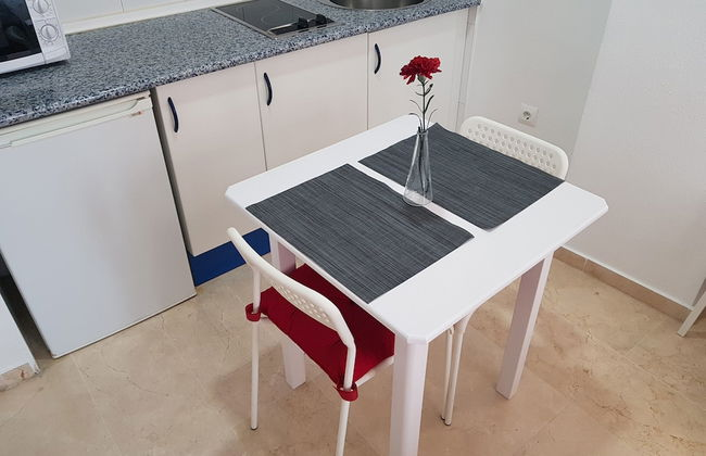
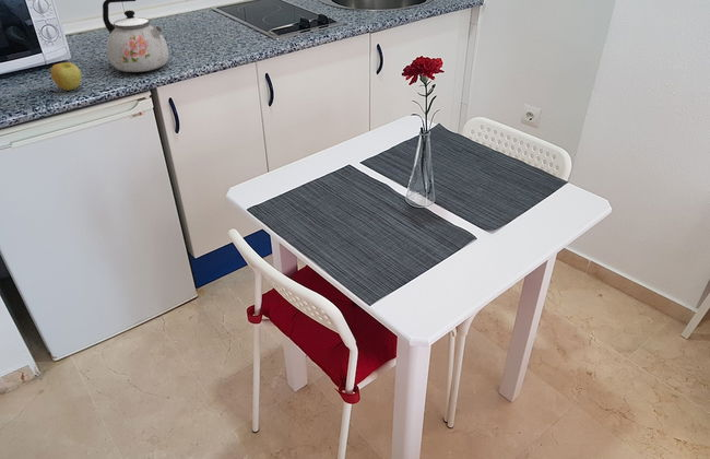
+ kettle [102,0,169,73]
+ apple [49,61,83,92]
